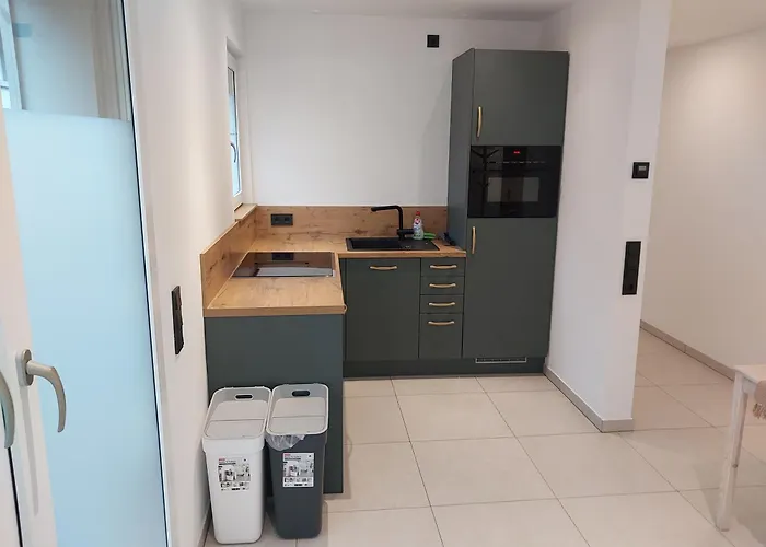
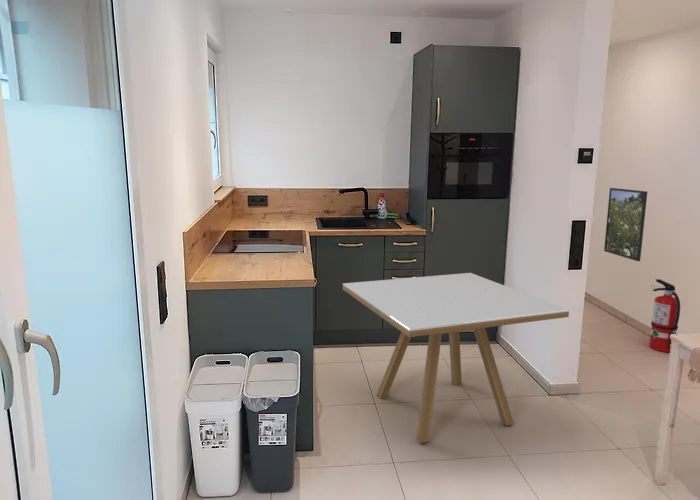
+ fire extinguisher [648,278,681,353]
+ dining table [342,272,570,444]
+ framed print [603,187,648,262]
